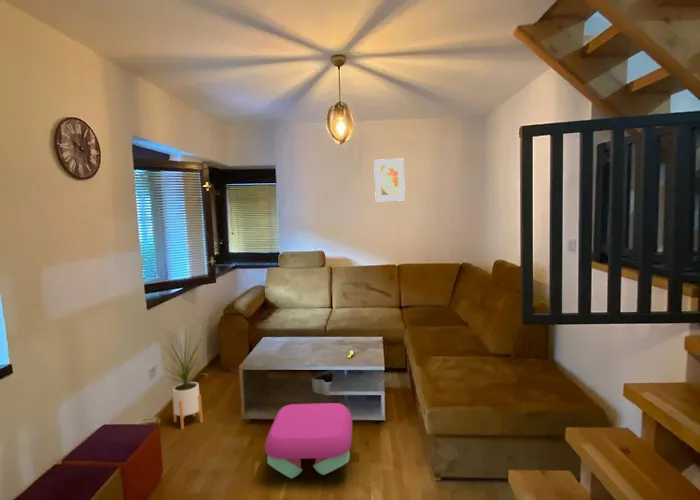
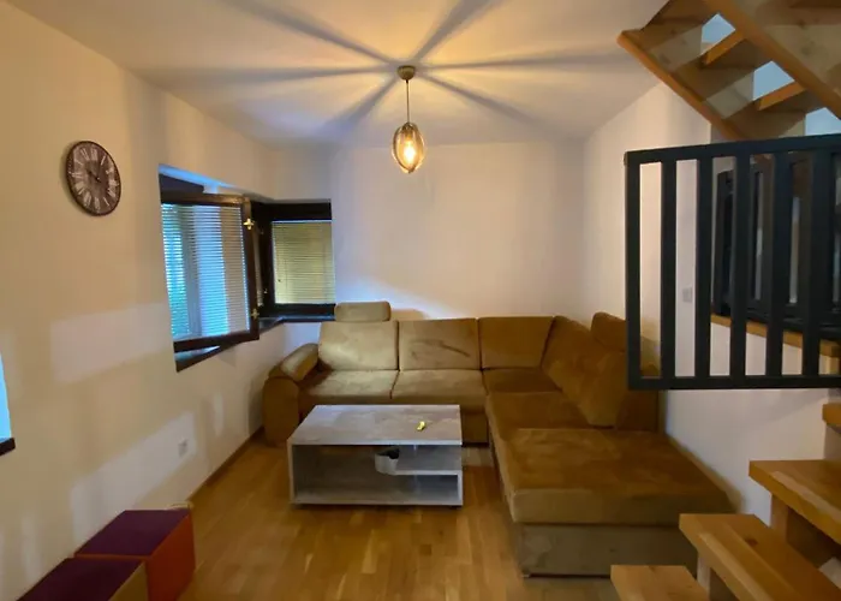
- house plant [155,325,212,430]
- stool [264,402,353,480]
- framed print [373,158,406,203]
